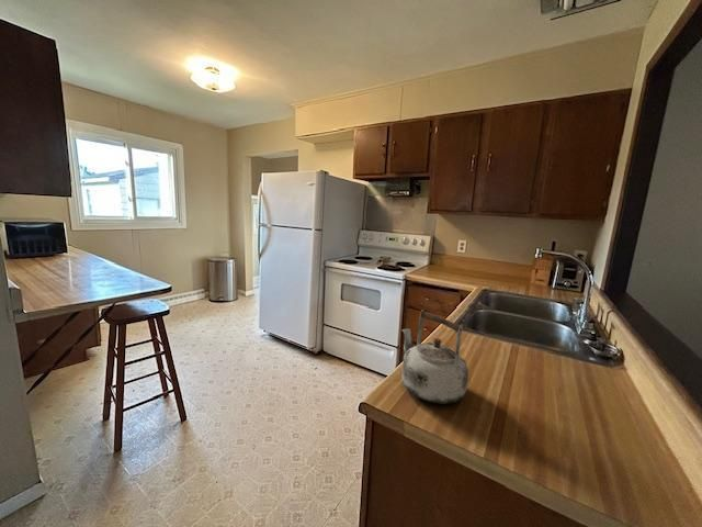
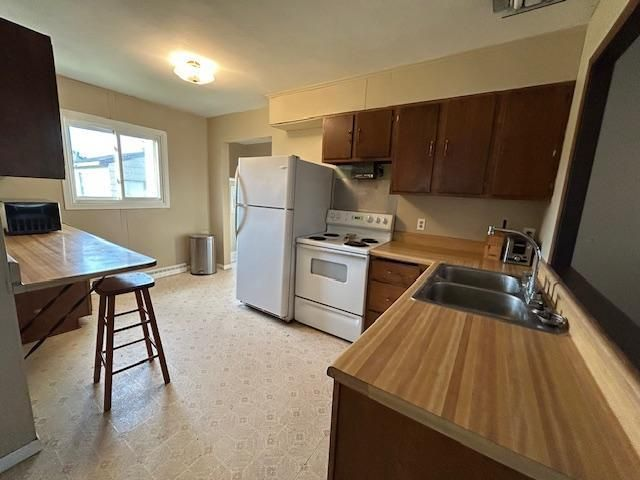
- kettle [400,309,471,405]
